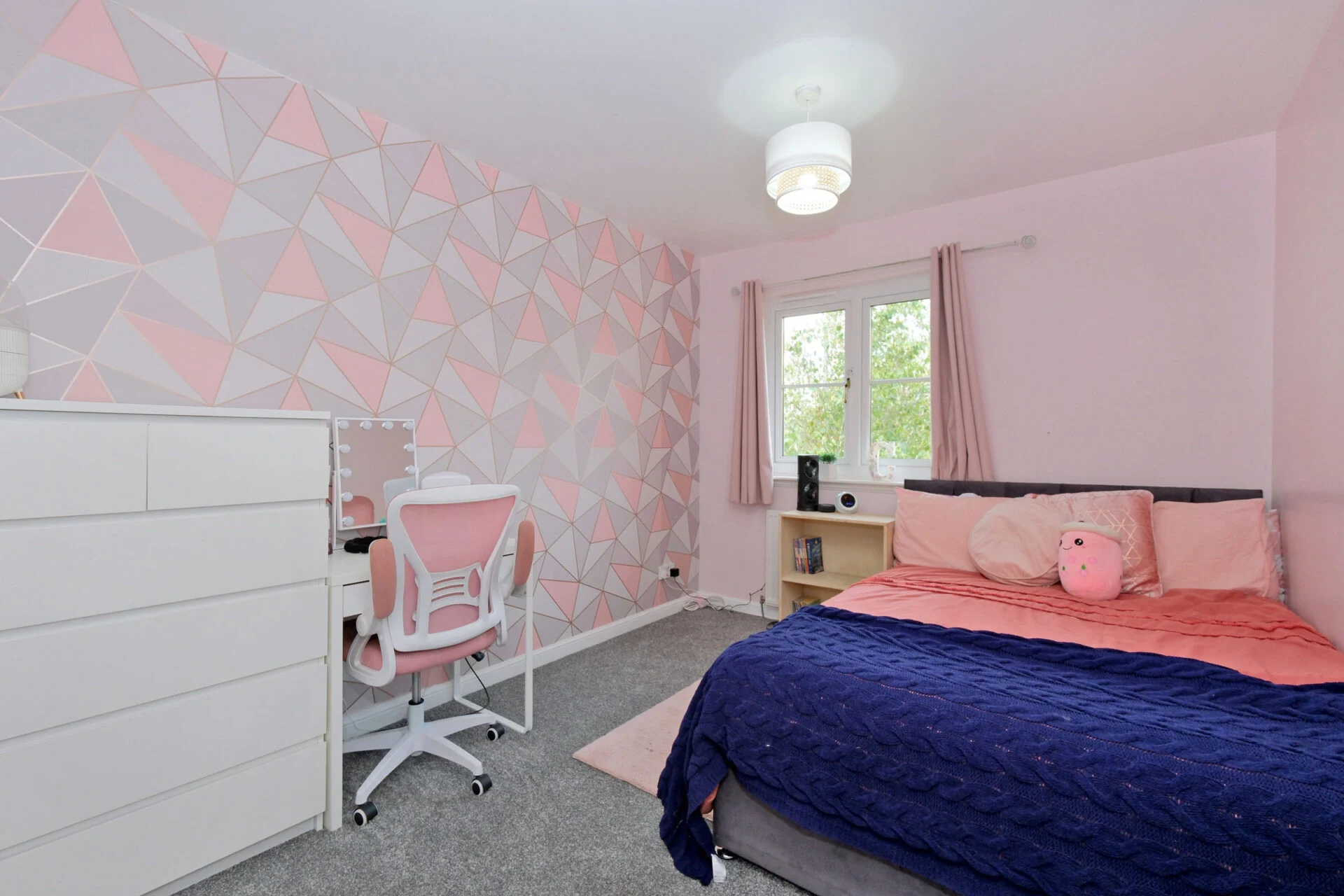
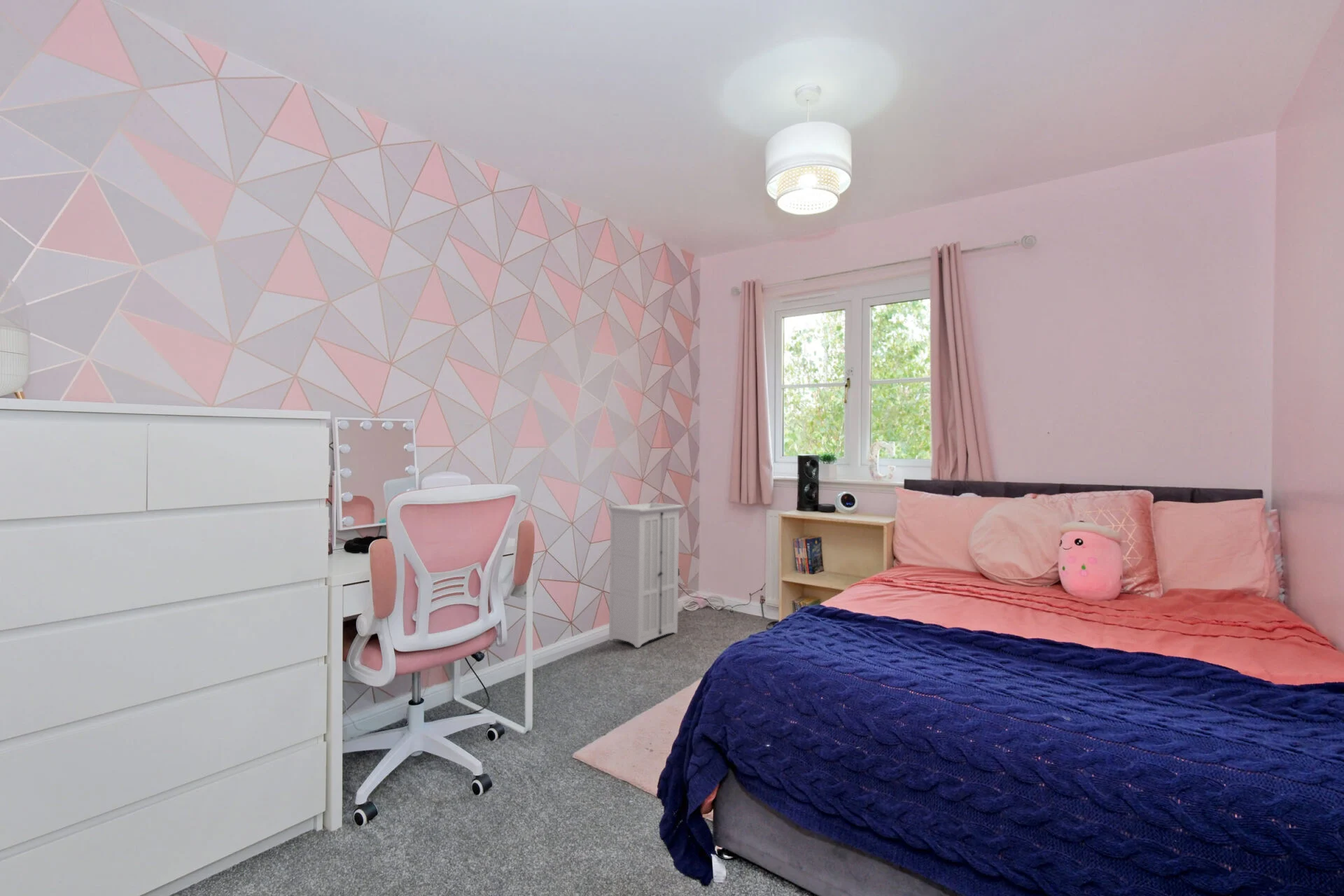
+ storage cabinet [608,500,685,648]
